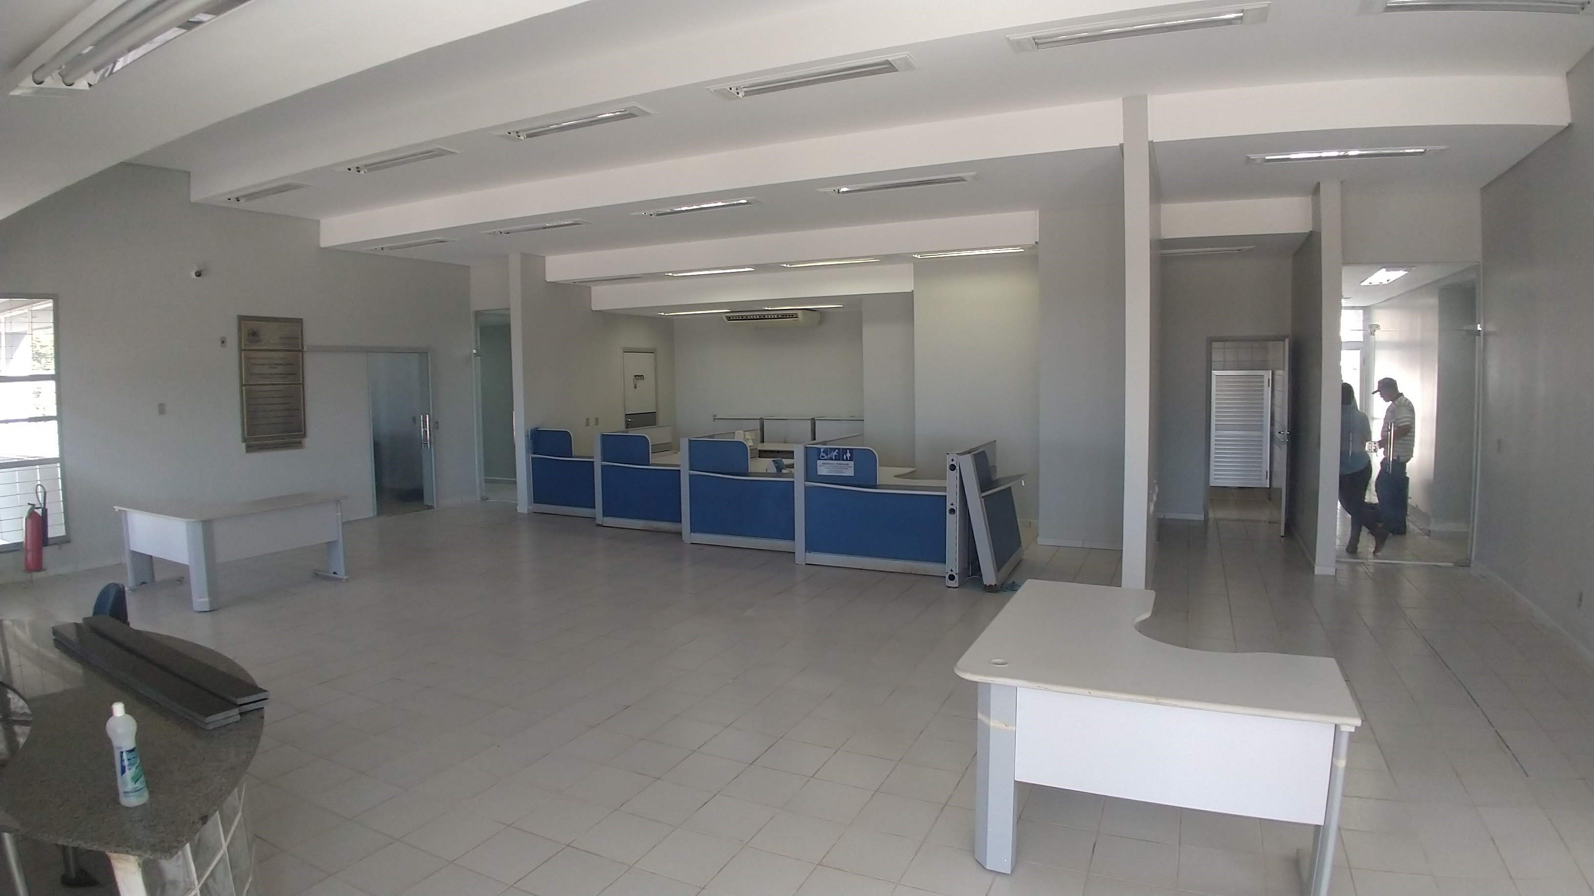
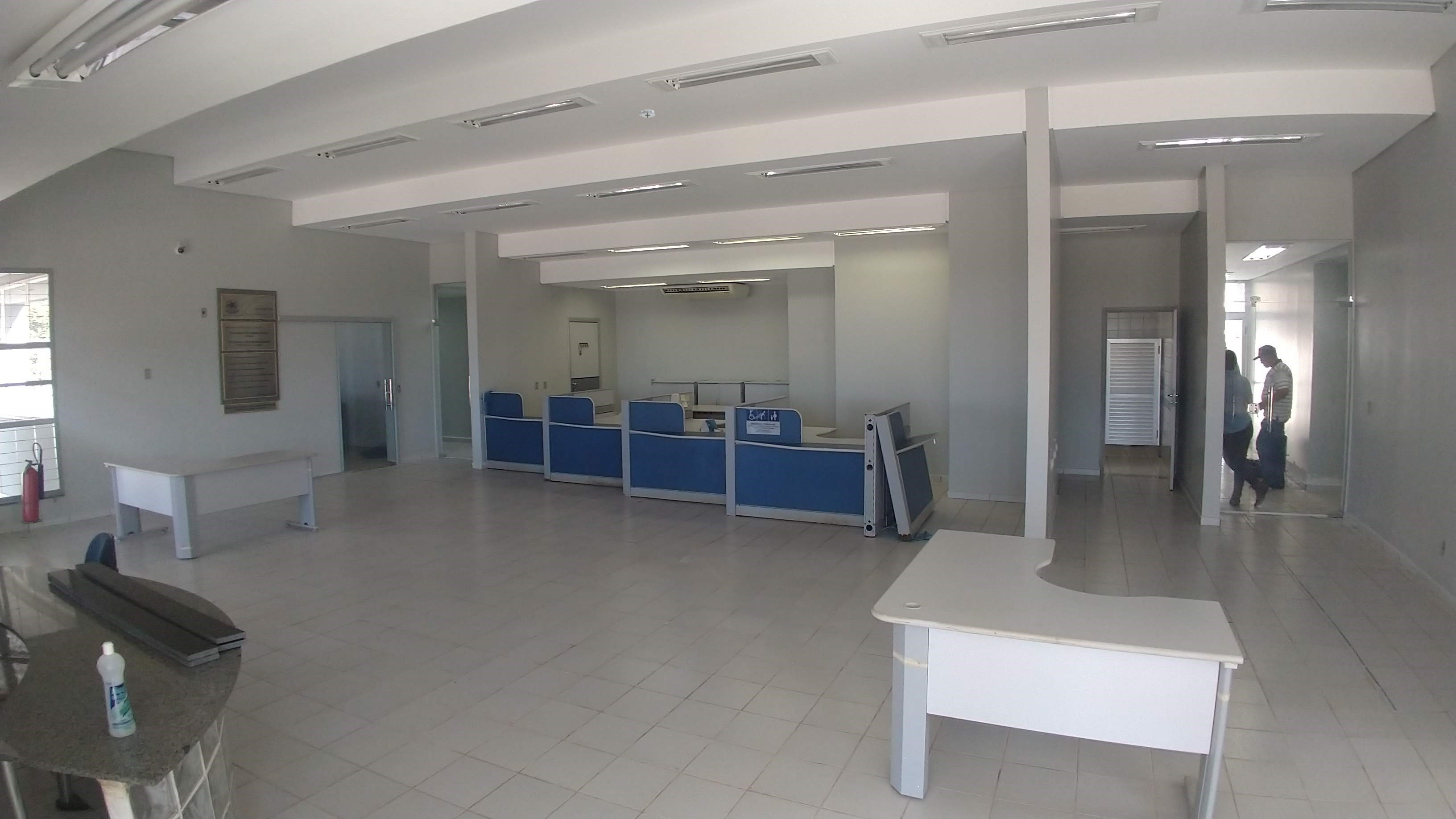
+ smoke detector [639,109,656,118]
